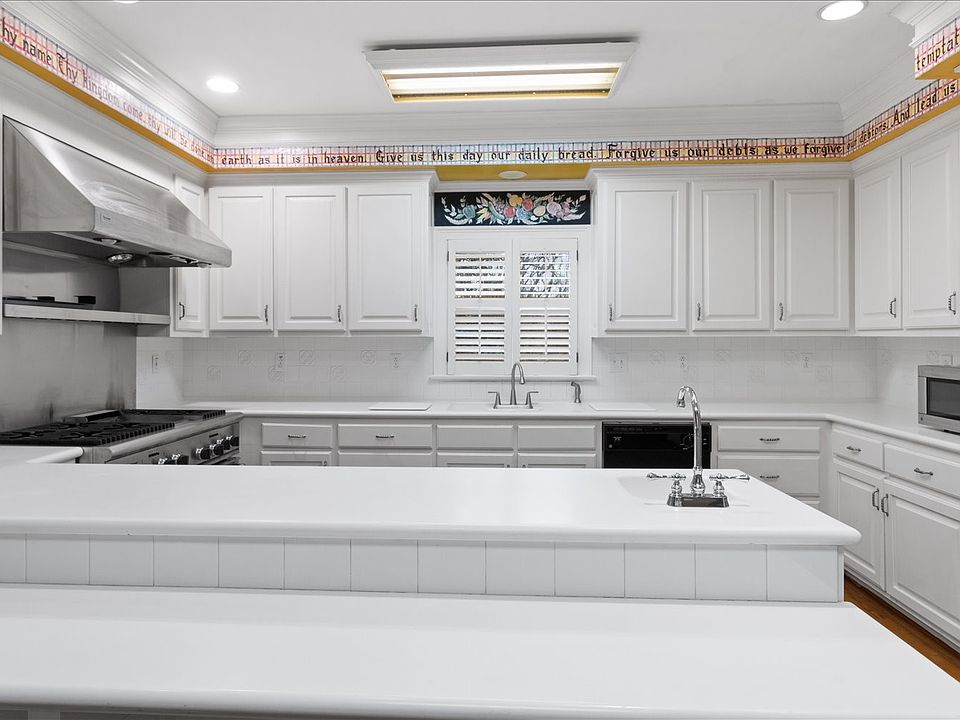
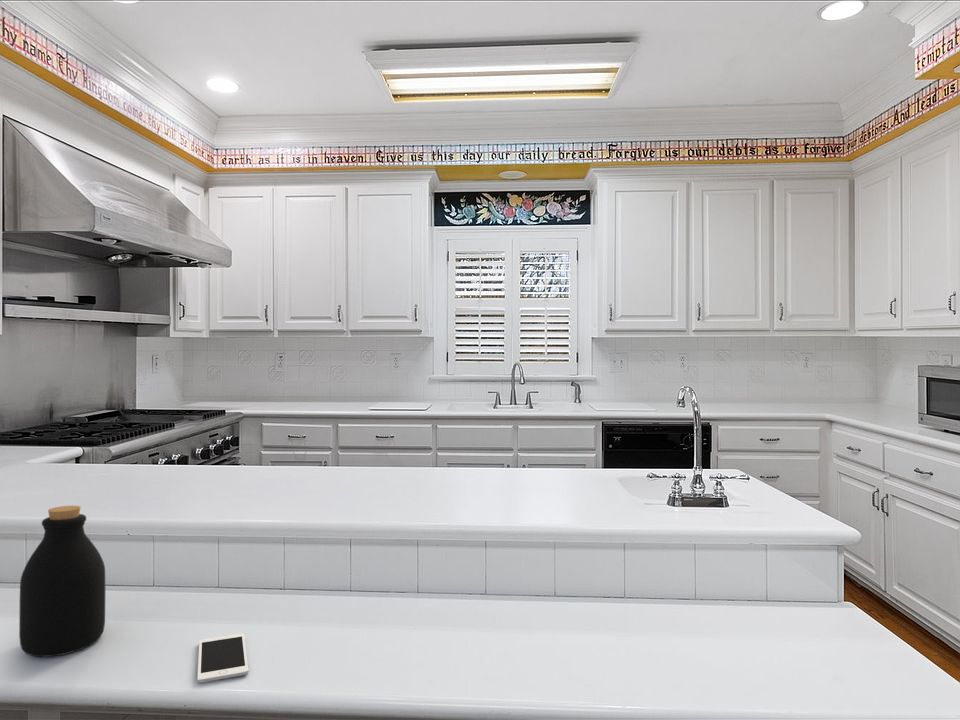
+ cell phone [196,633,249,684]
+ bottle [18,505,106,658]
